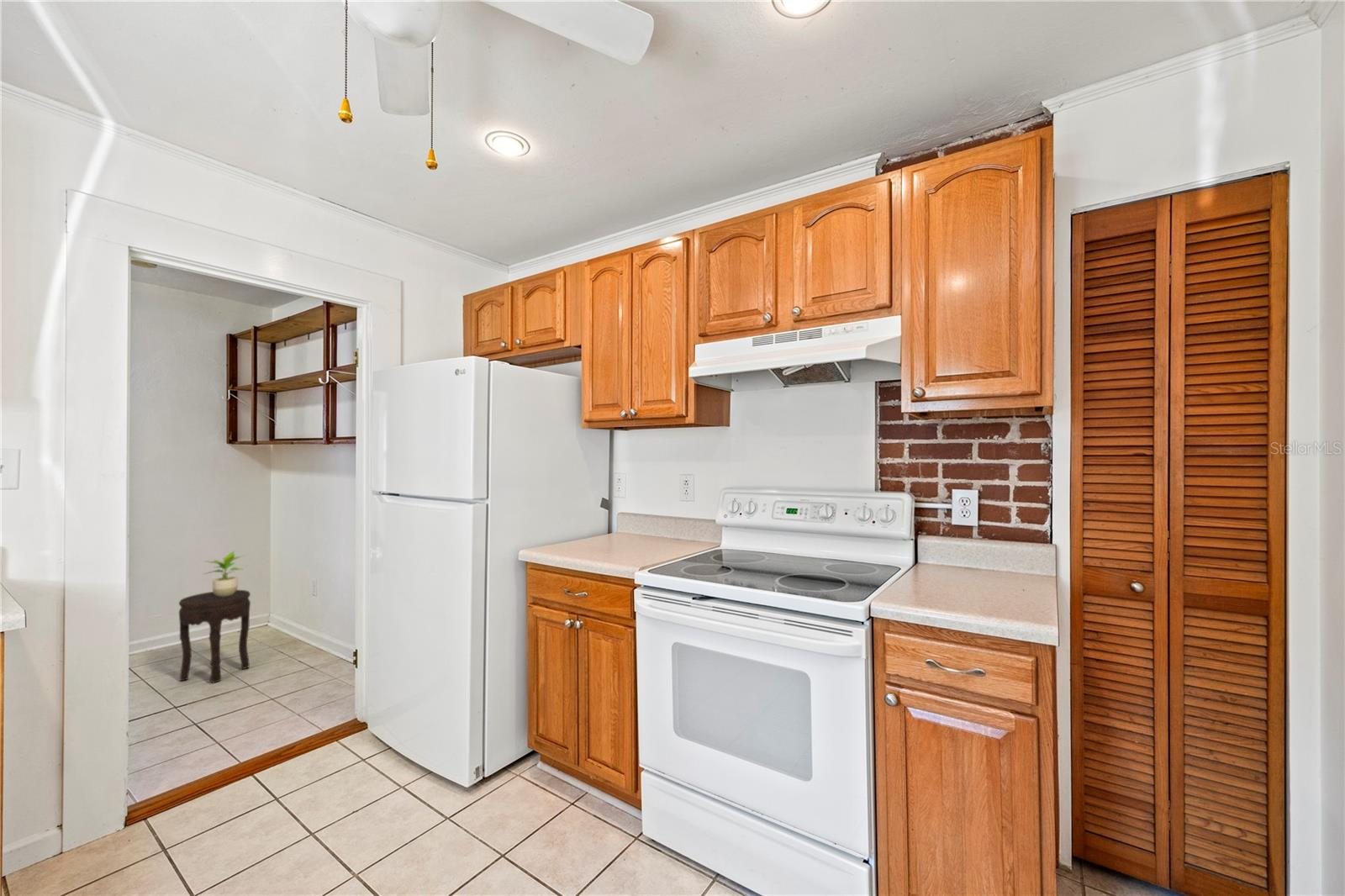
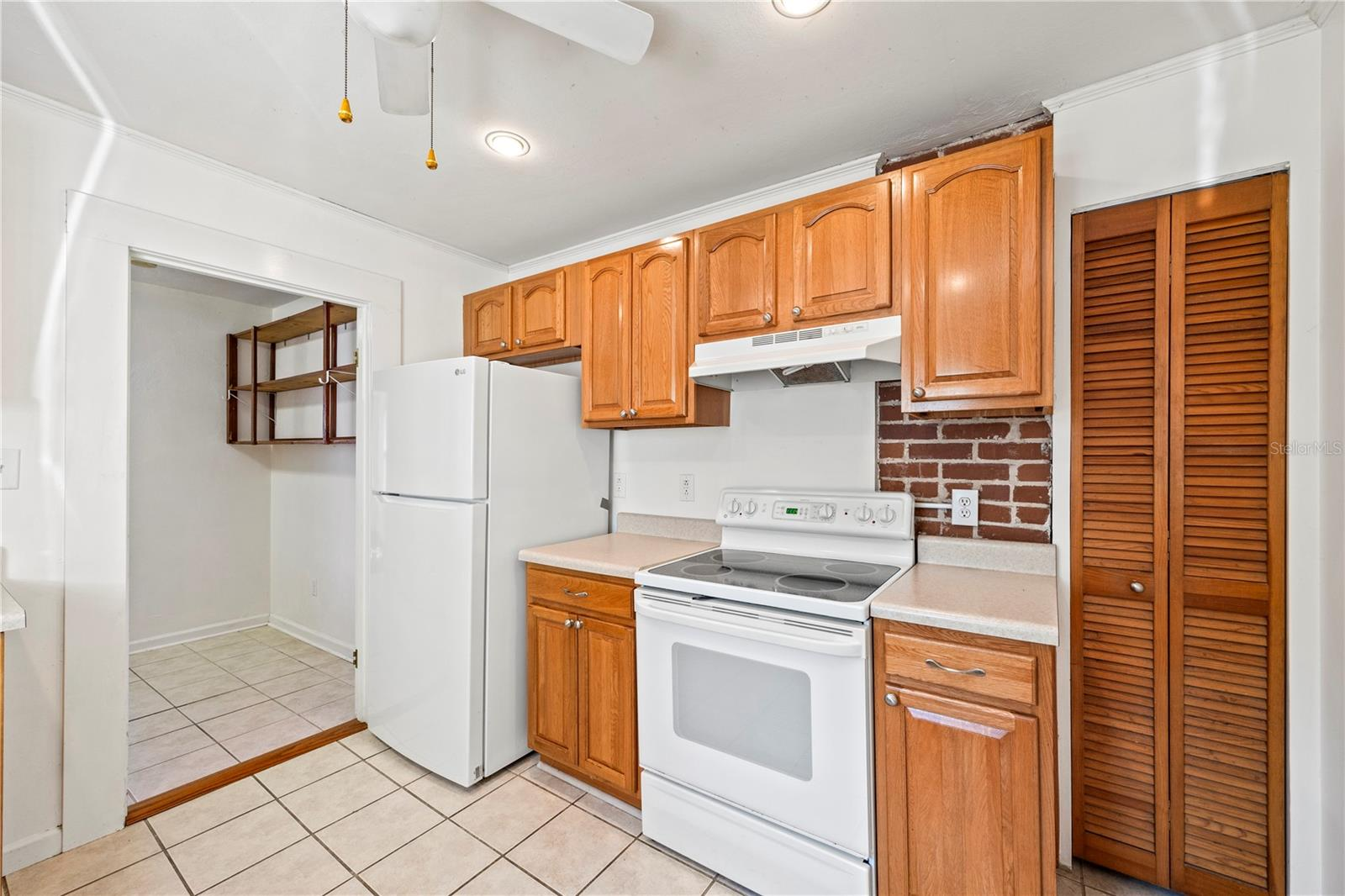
- potted plant [203,549,247,597]
- side table [178,589,251,684]
